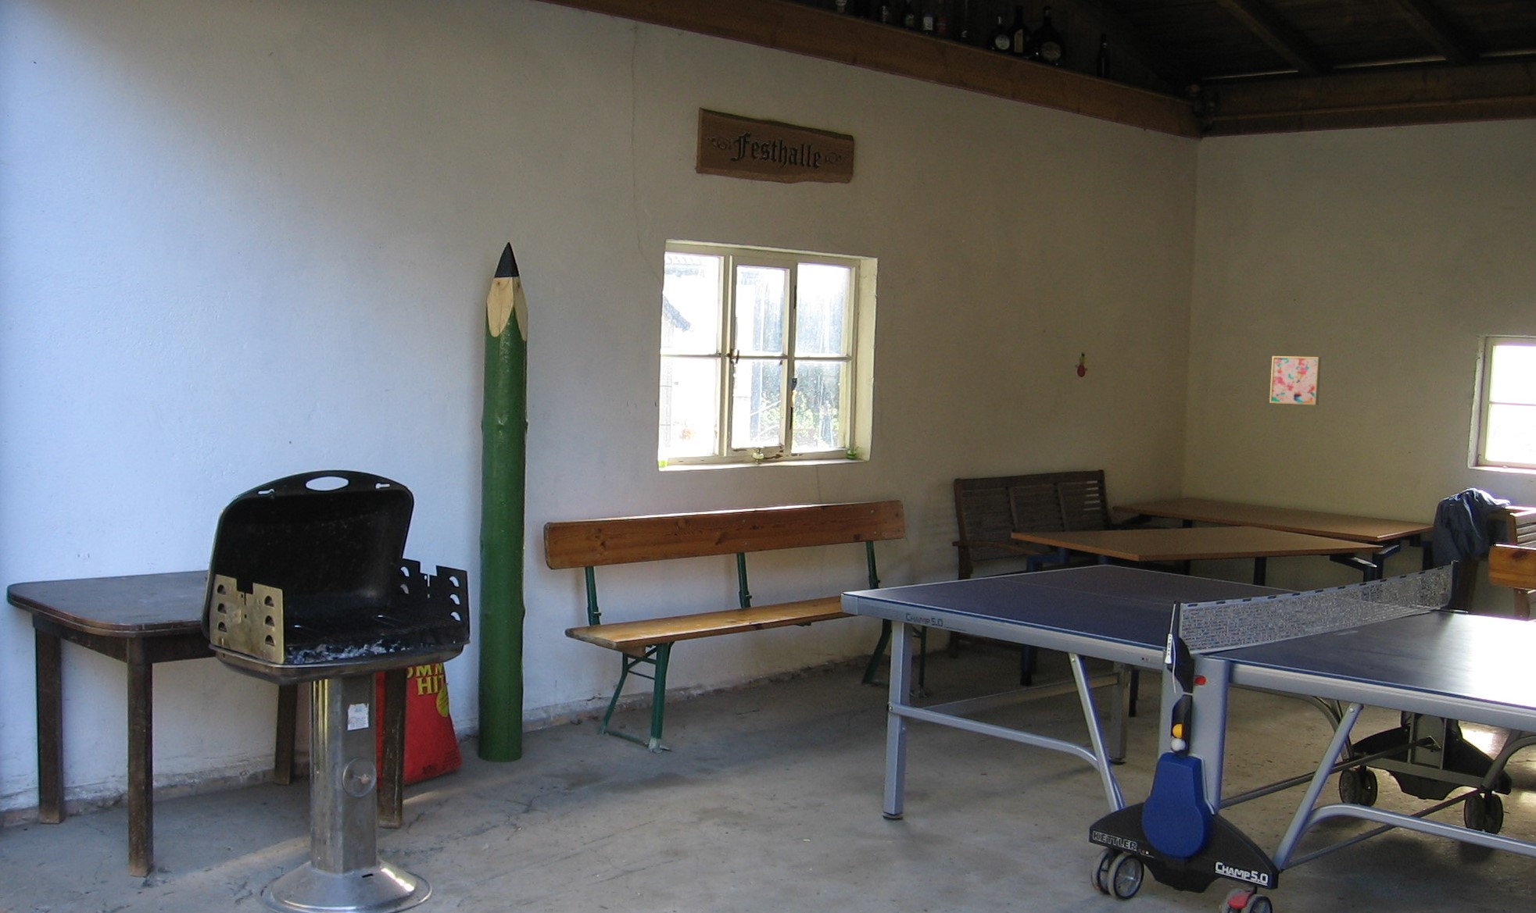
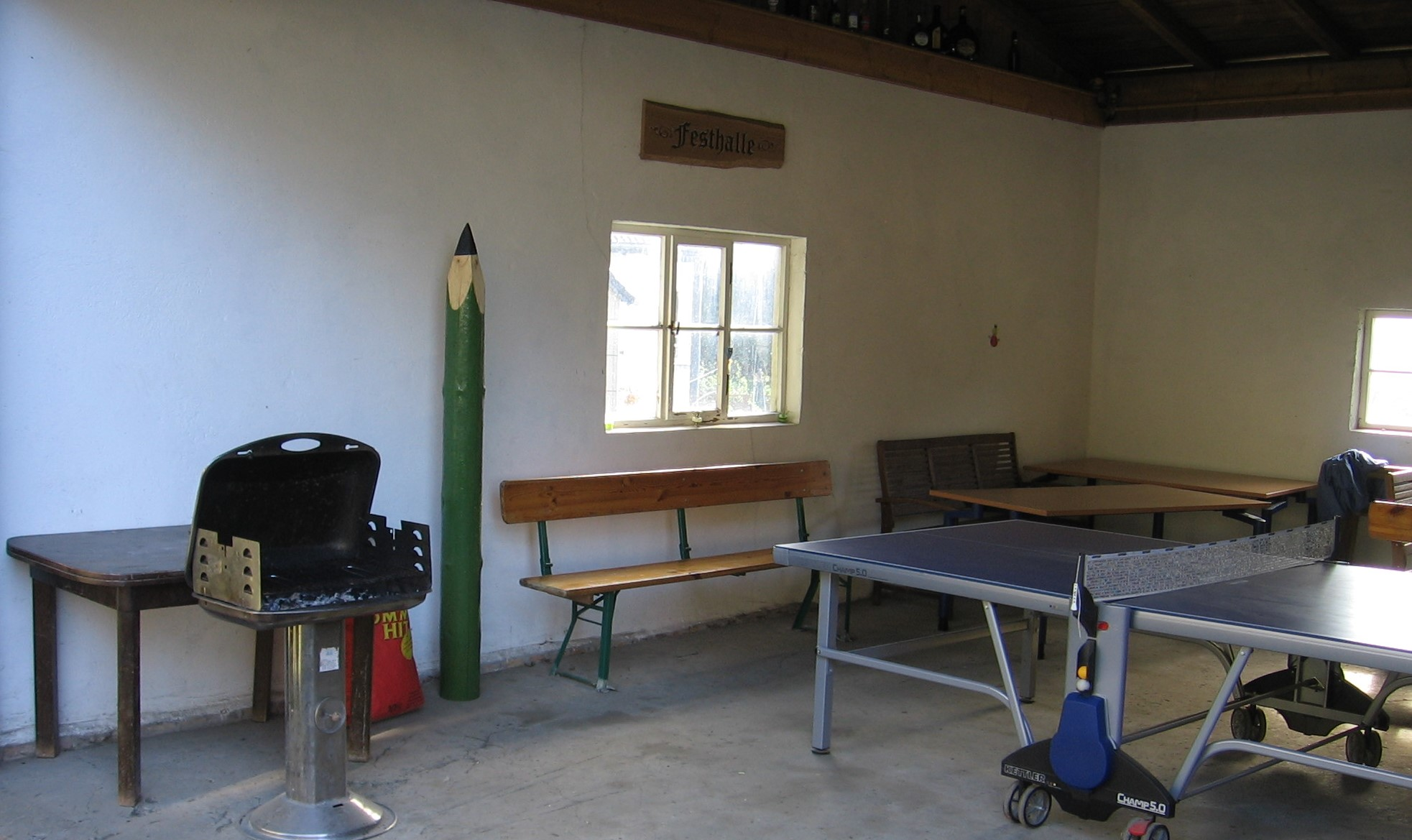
- wall art [1268,355,1322,407]
